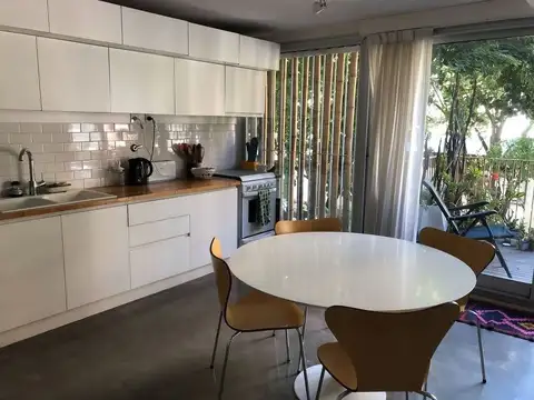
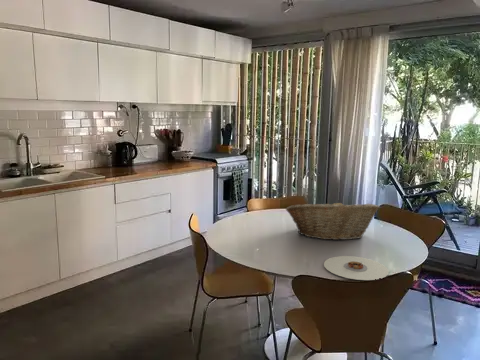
+ plate [323,255,390,281]
+ fruit basket [285,198,381,241]
